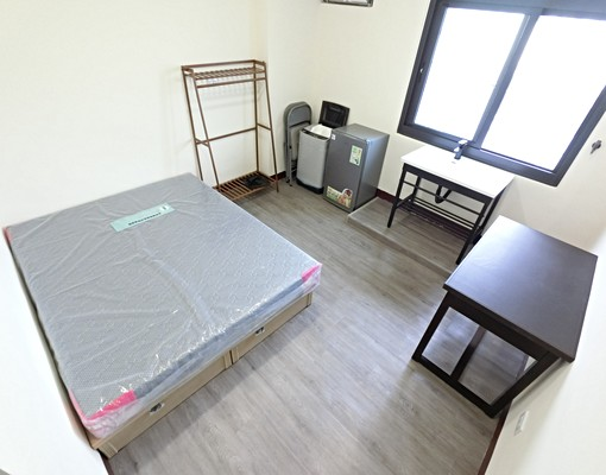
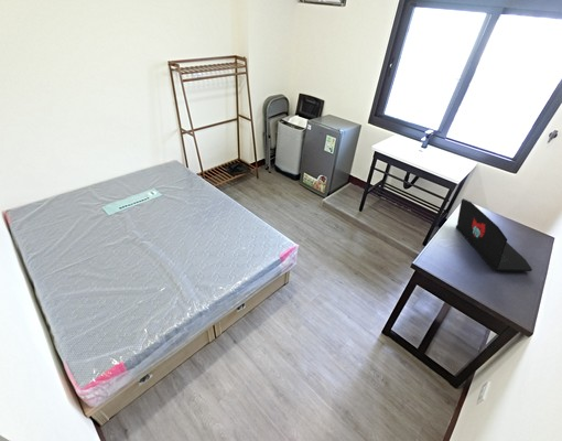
+ laptop [455,197,533,272]
